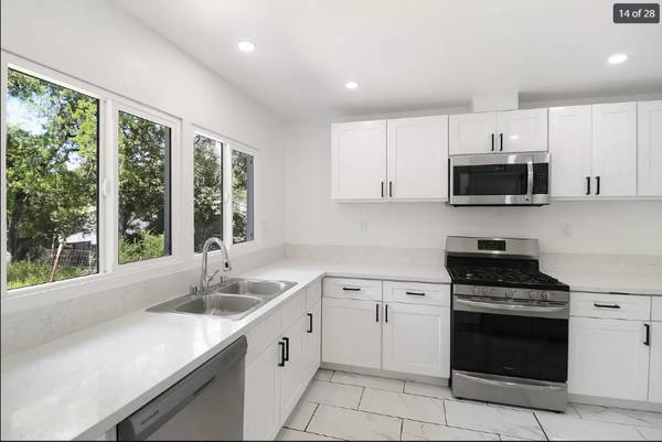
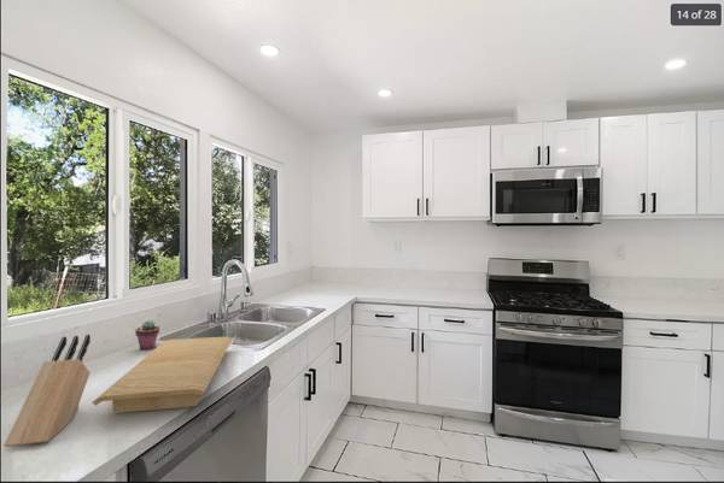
+ cutting board [92,336,234,414]
+ knife block [2,334,92,448]
+ potted succulent [134,319,160,351]
